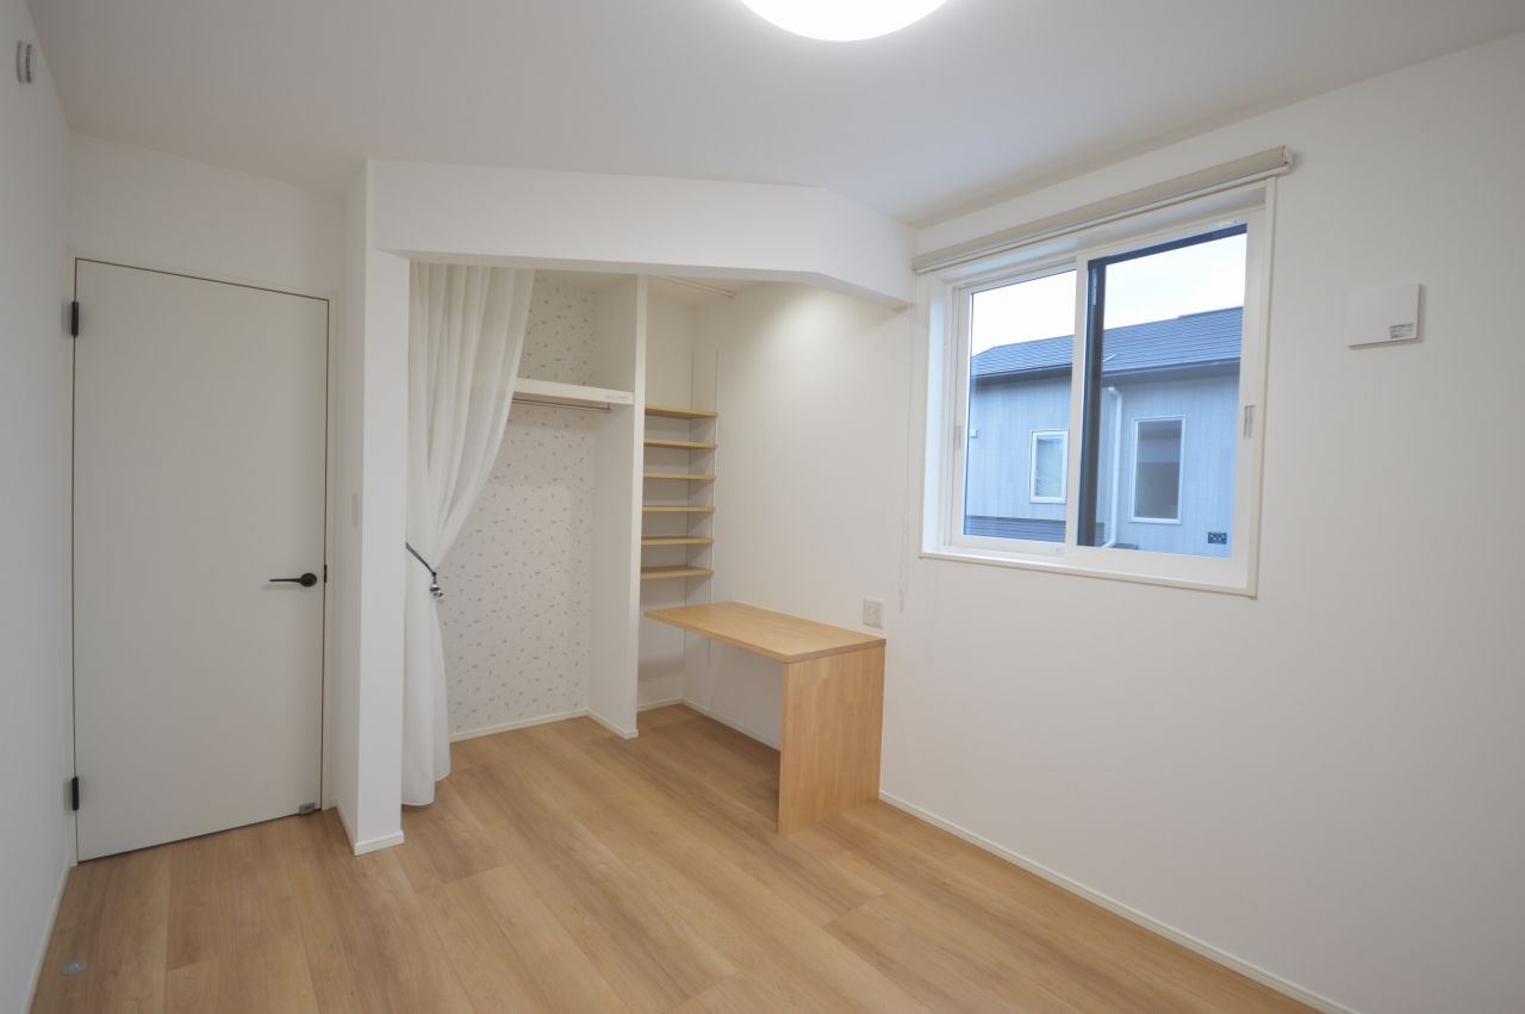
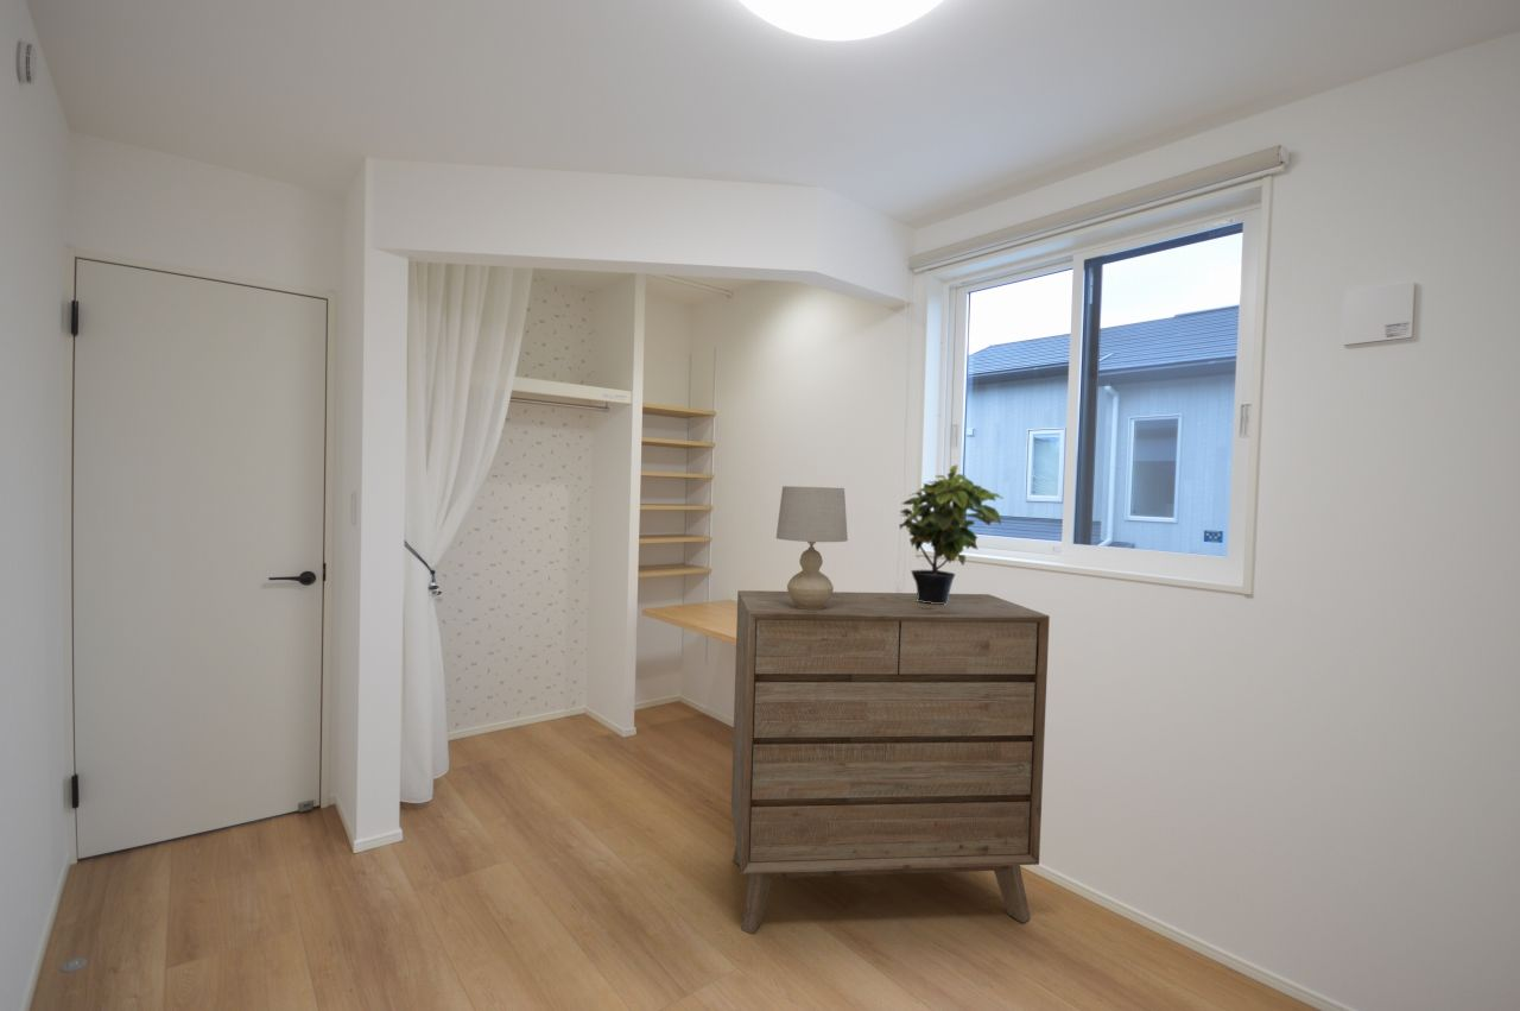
+ table lamp [775,485,849,609]
+ potted plant [898,463,1005,605]
+ dresser [730,589,1051,935]
